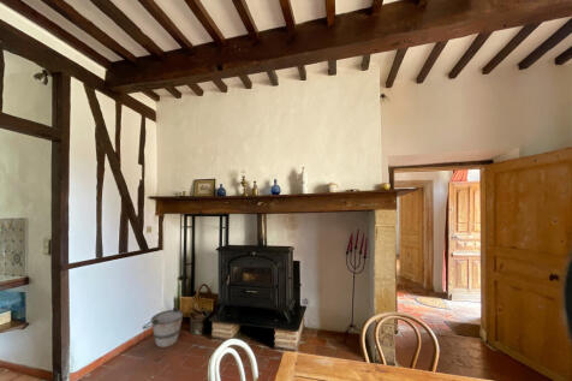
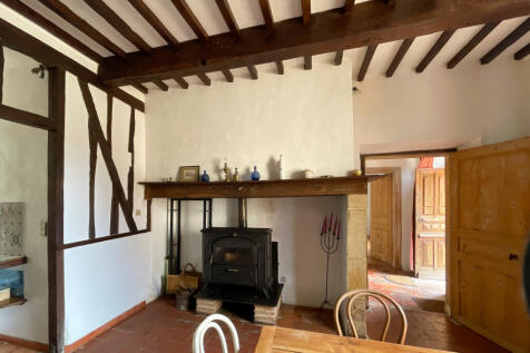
- bucket [141,305,185,349]
